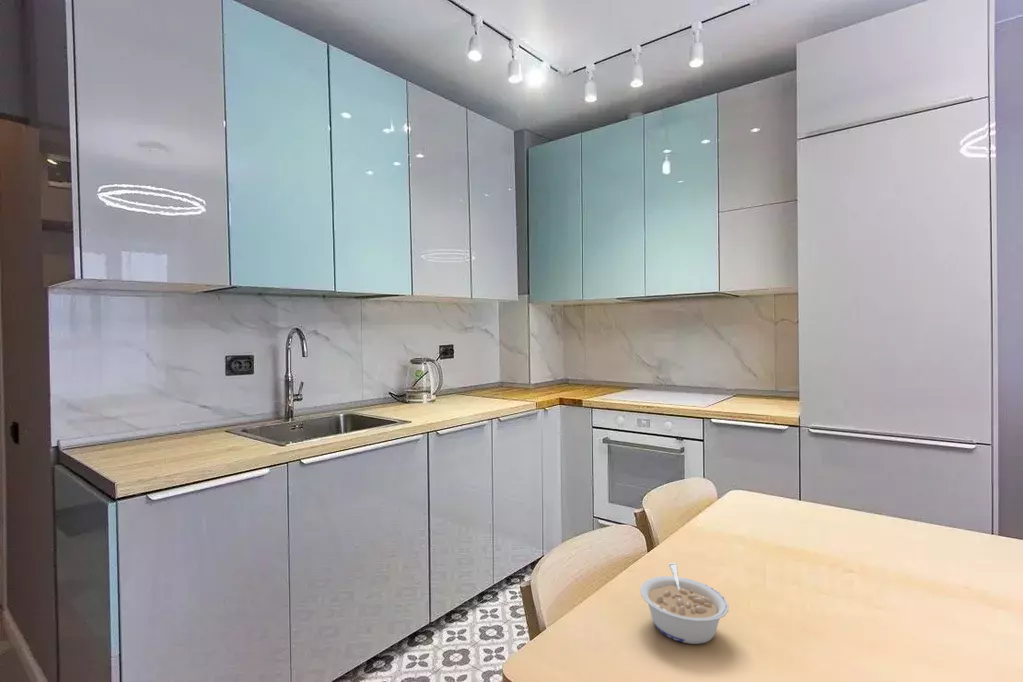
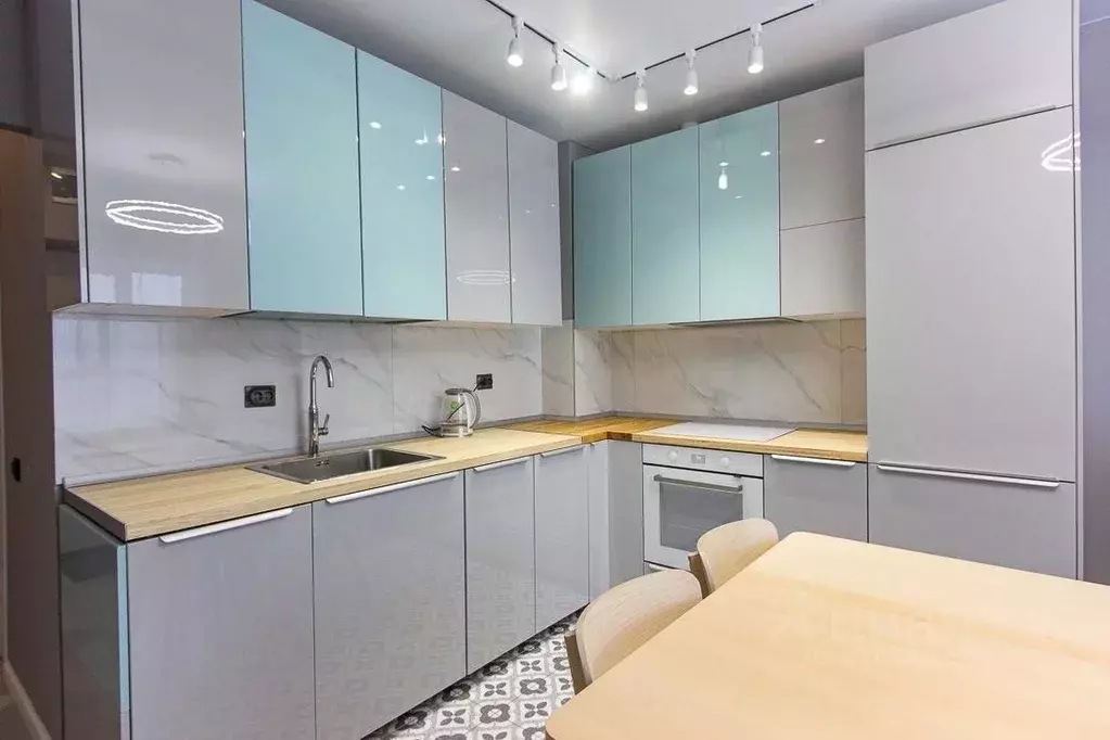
- legume [639,562,729,645]
